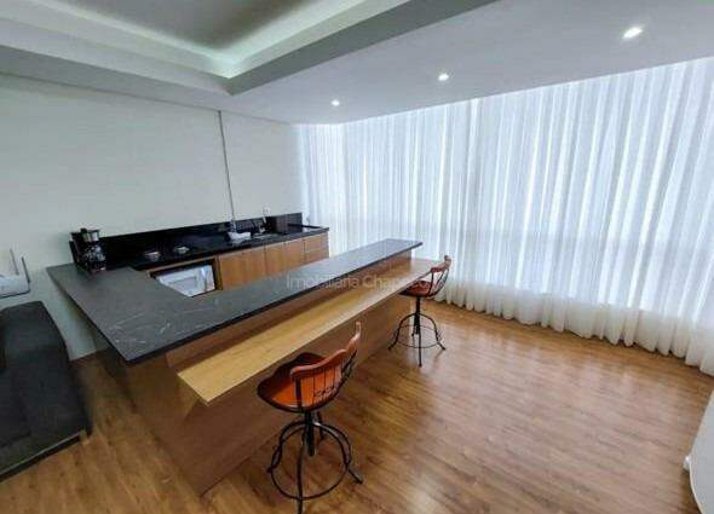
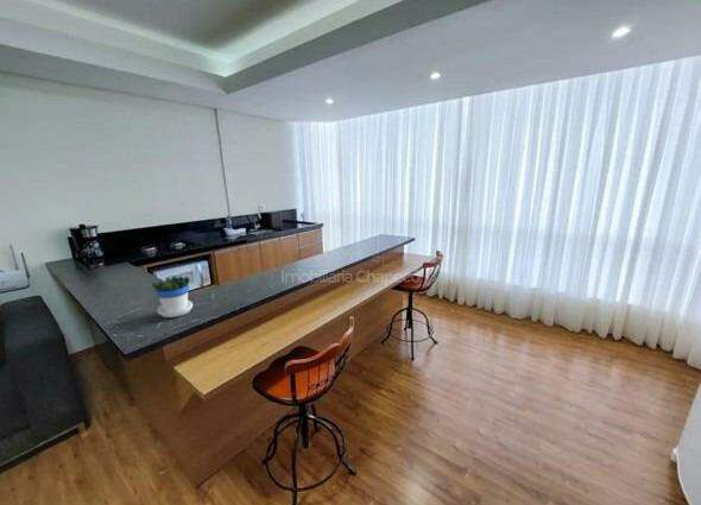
+ flowerpot [151,274,194,318]
